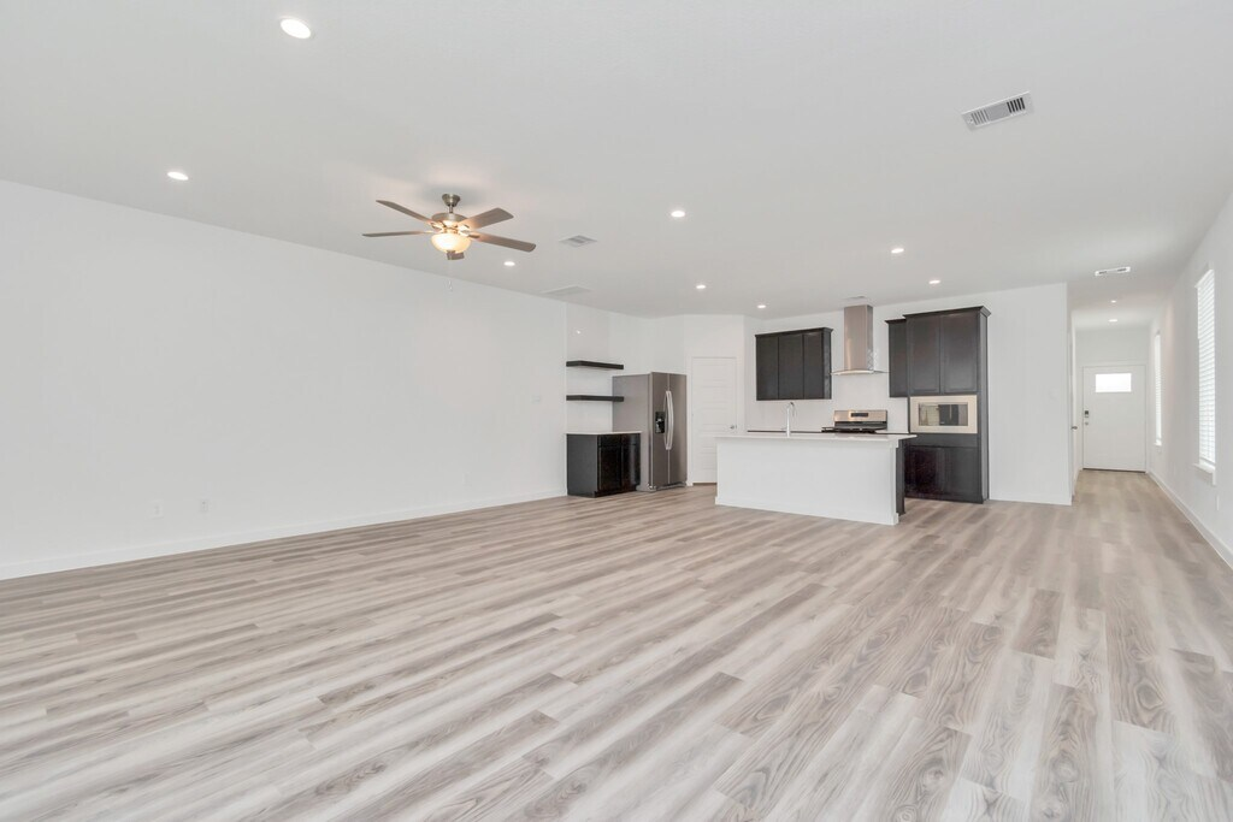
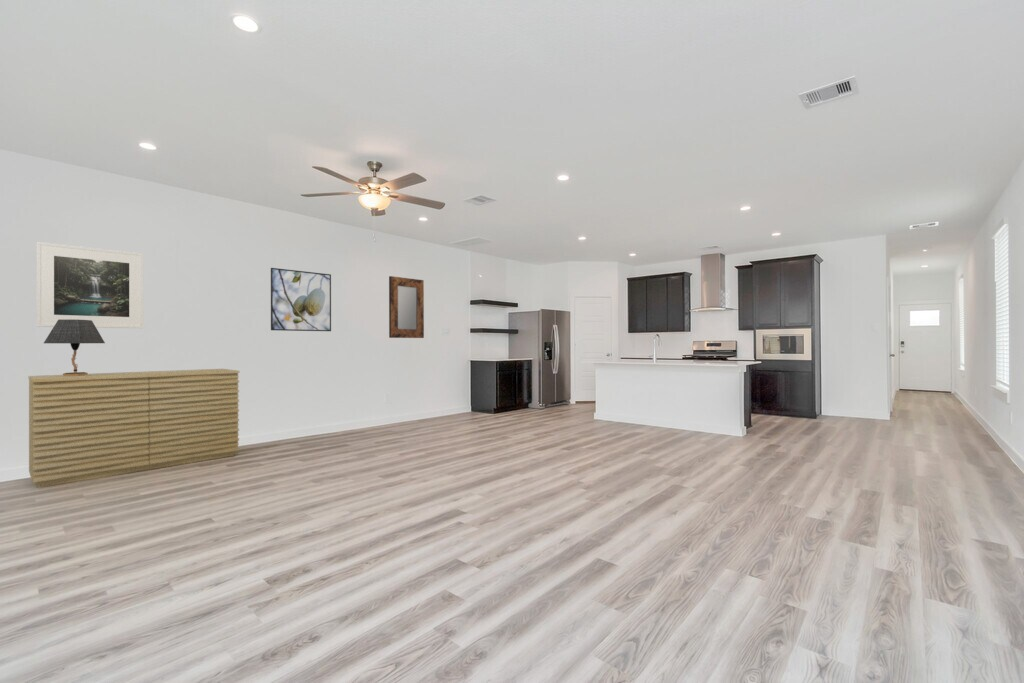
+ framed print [36,241,144,329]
+ table lamp [43,319,106,376]
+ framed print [270,267,332,332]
+ home mirror [388,275,425,339]
+ sideboard [28,368,241,489]
